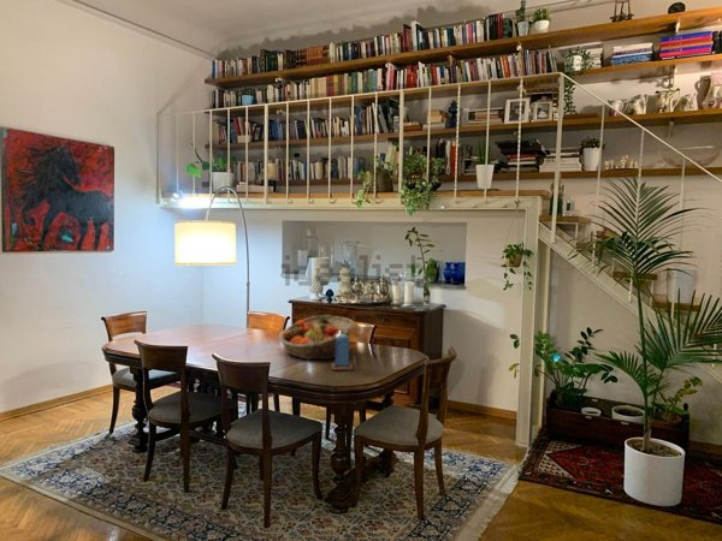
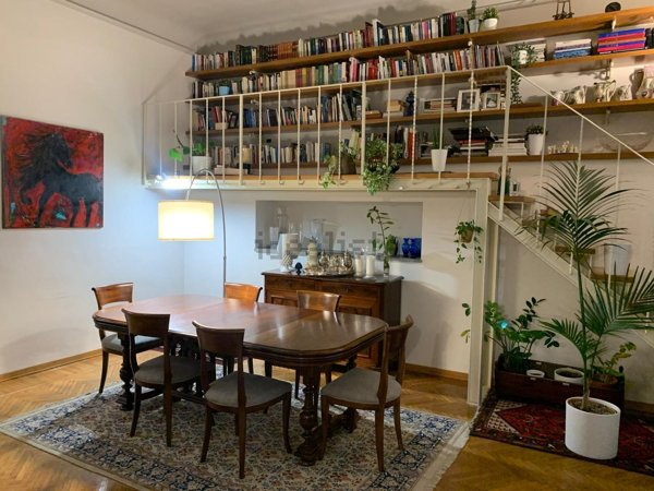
- candle [330,331,354,371]
- fruit basket [277,314,355,361]
